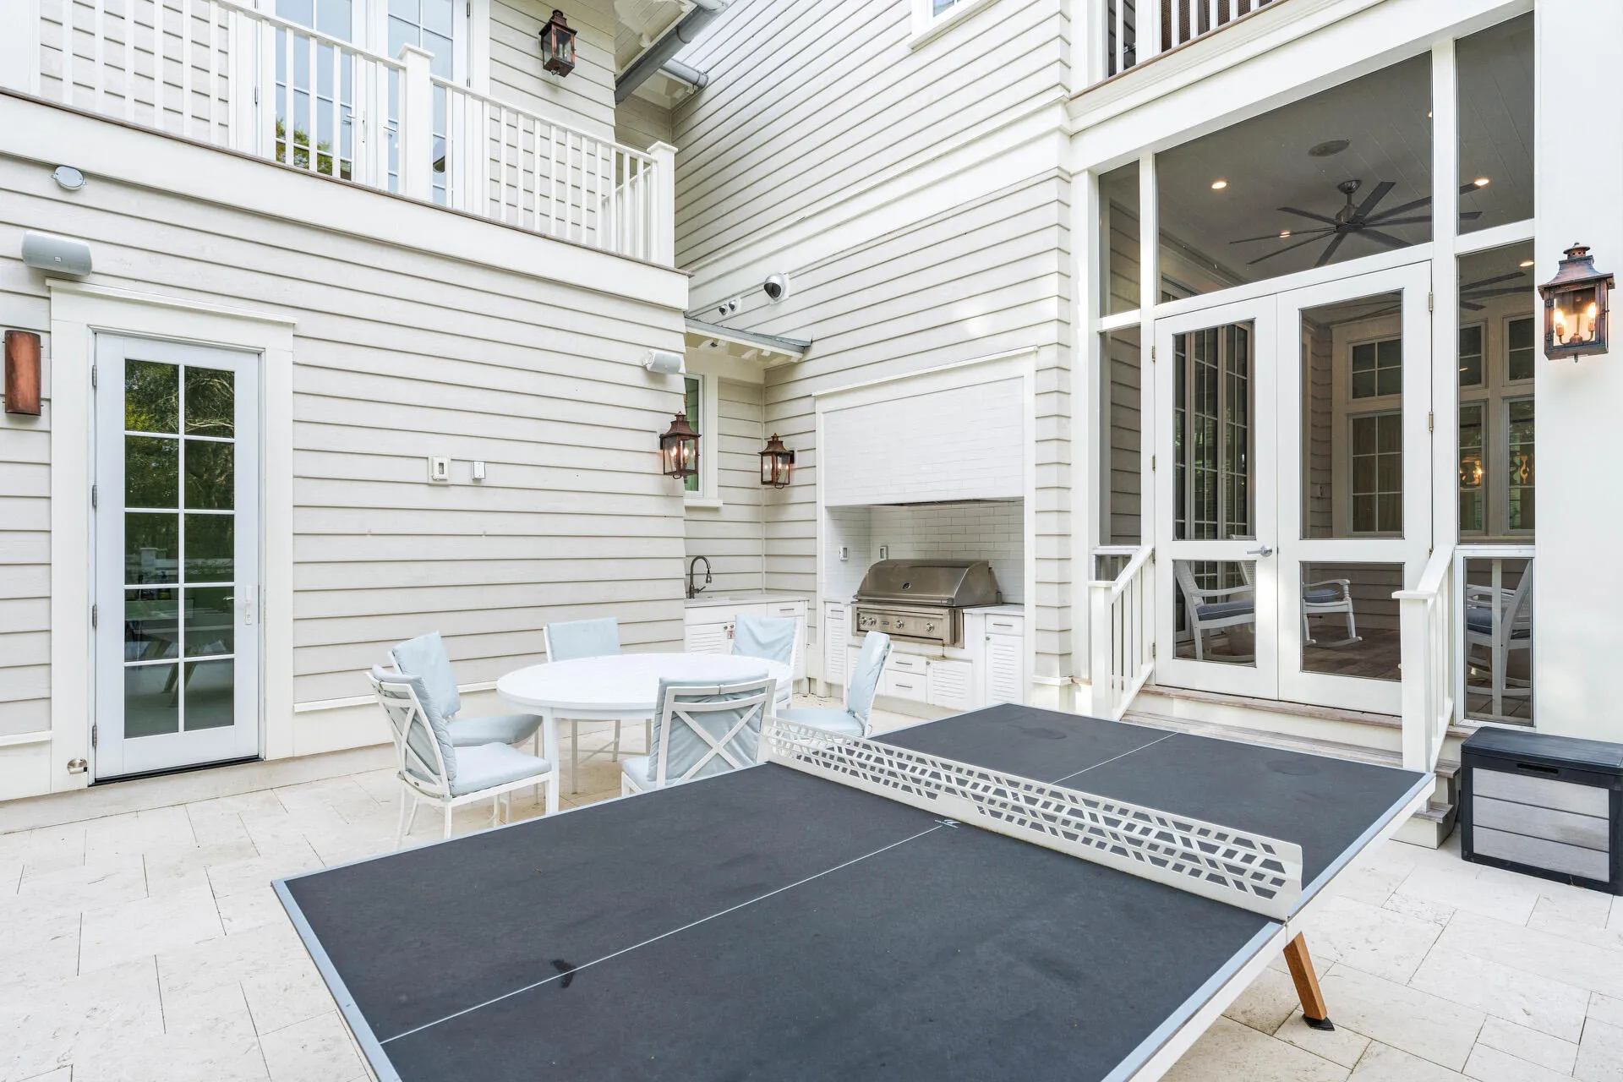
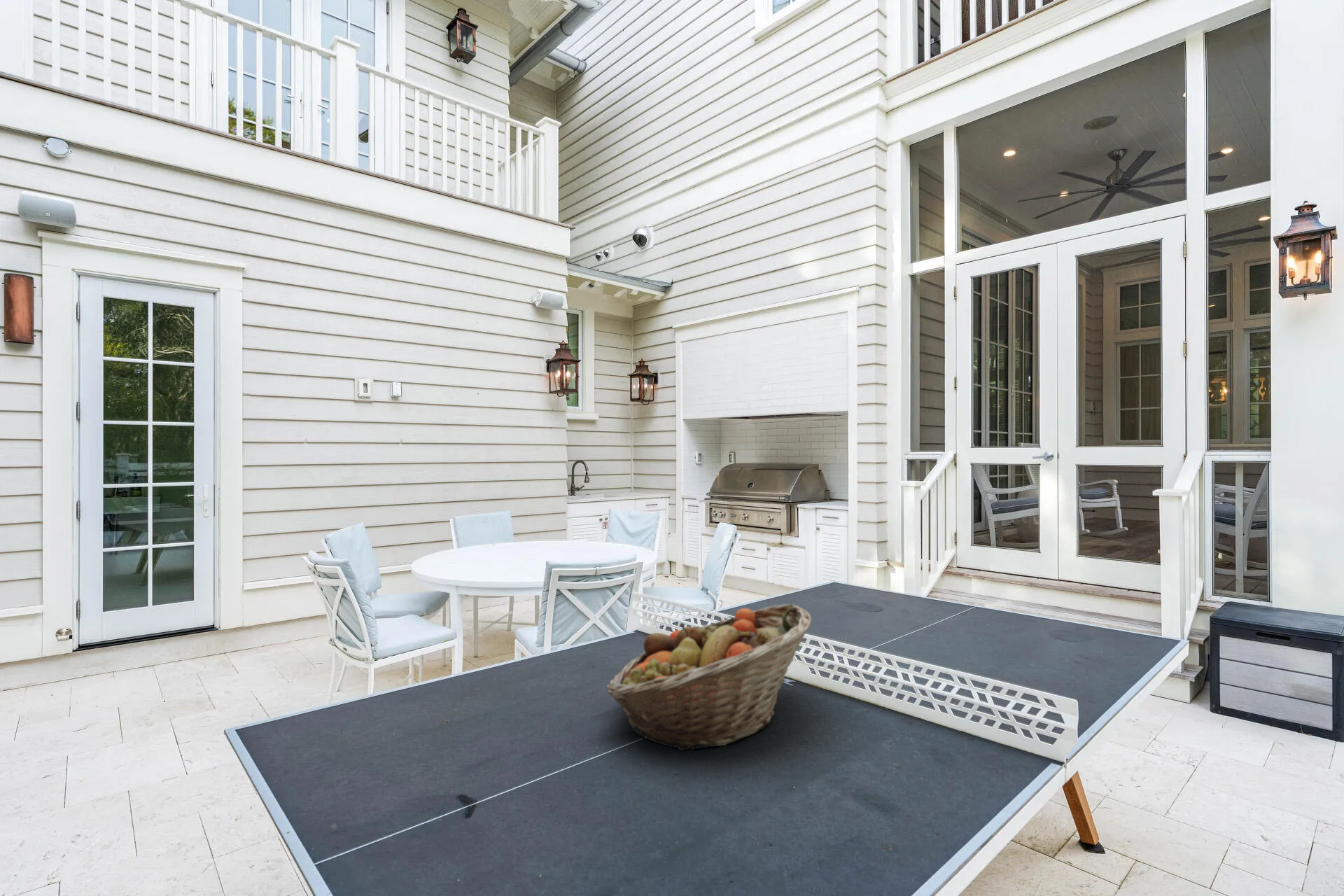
+ fruit basket [605,603,812,751]
